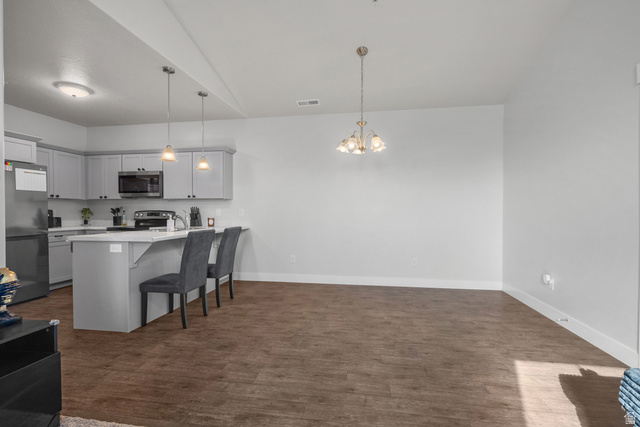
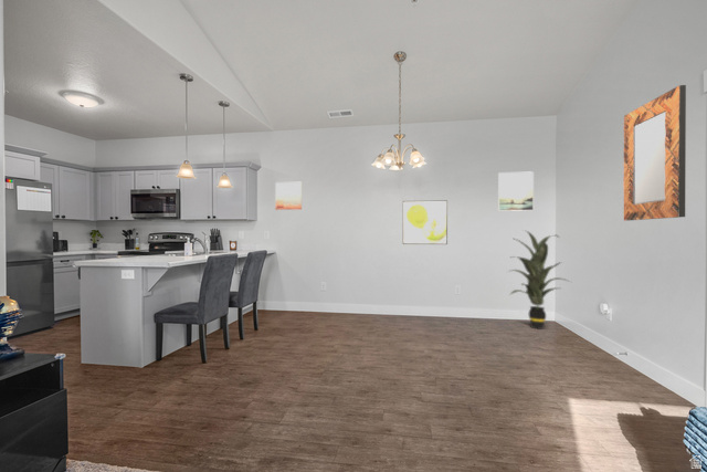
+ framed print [497,170,535,212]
+ wall art [274,181,303,211]
+ home mirror [623,84,687,221]
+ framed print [402,199,449,245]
+ indoor plant [507,229,571,331]
